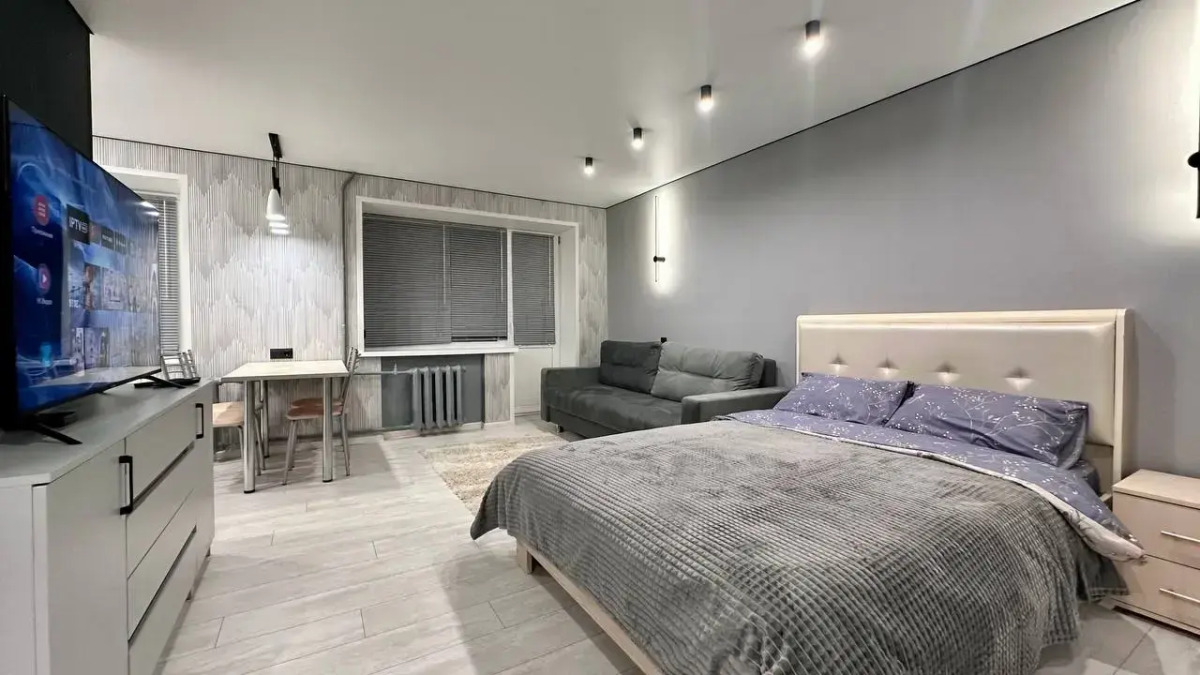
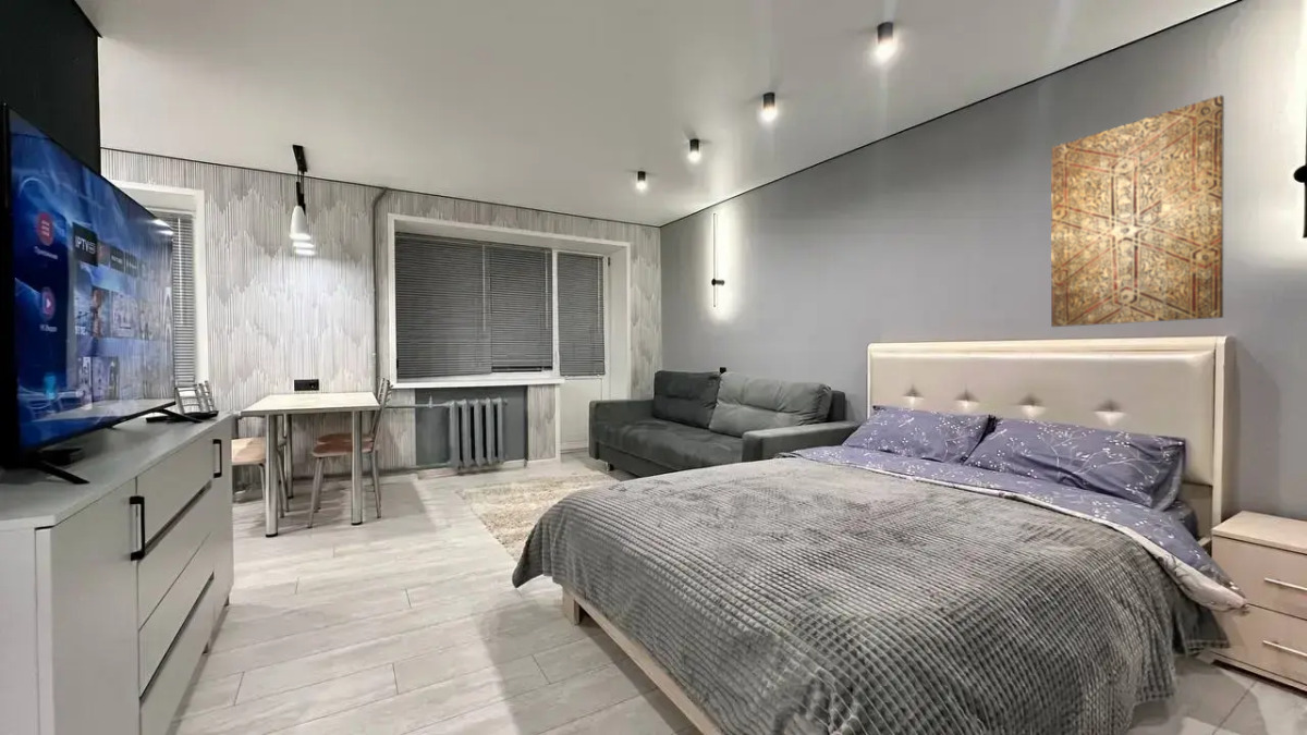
+ wall art [1050,94,1225,328]
